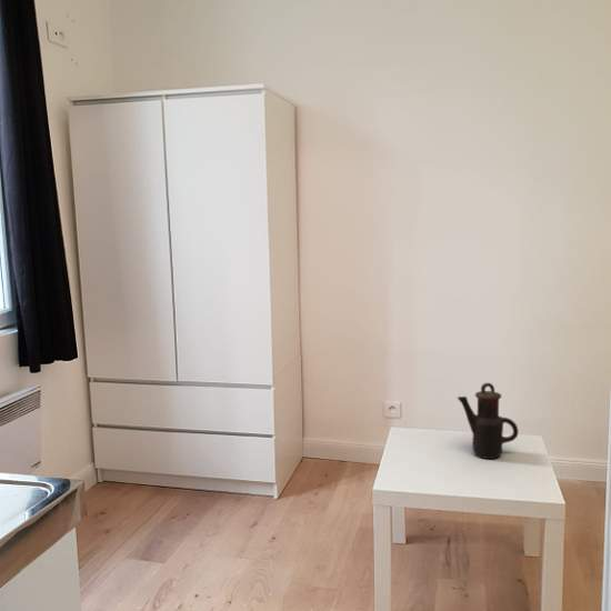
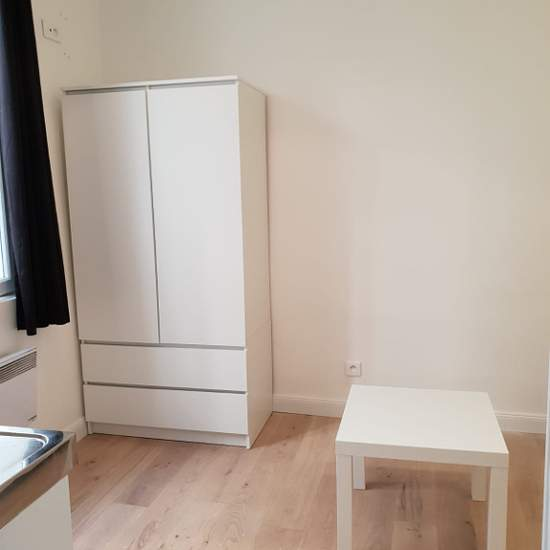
- teapot [457,382,519,460]
